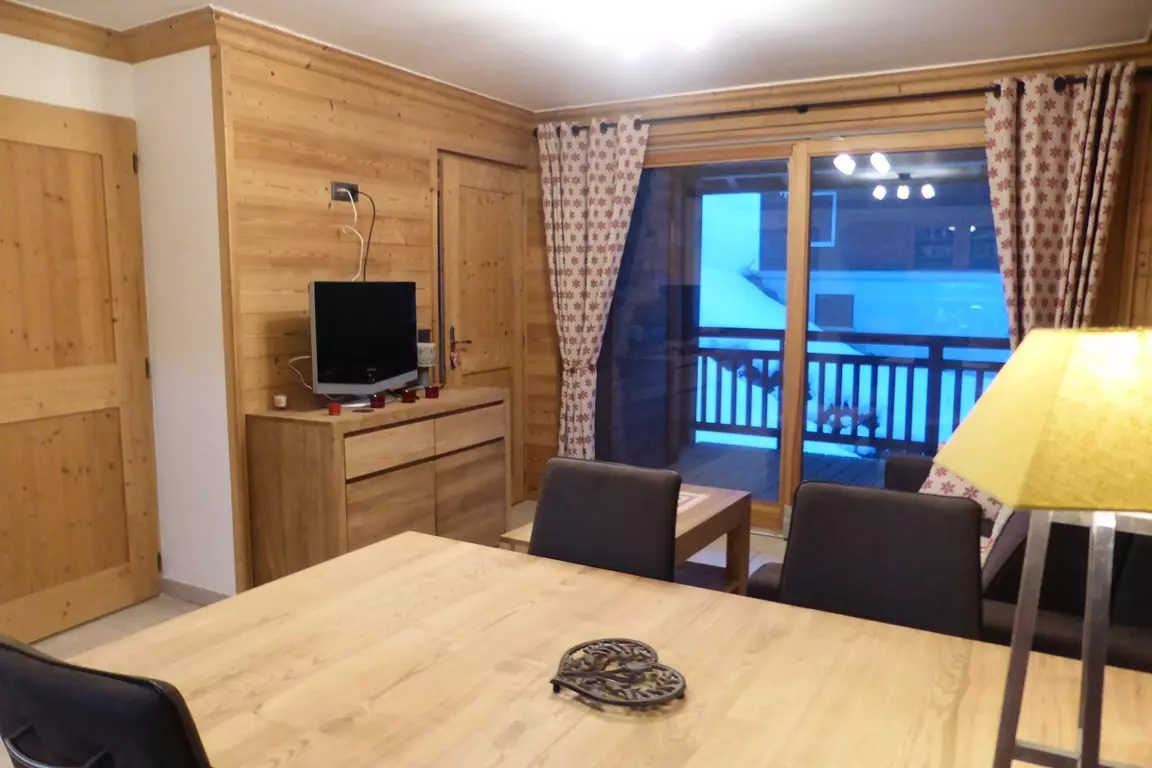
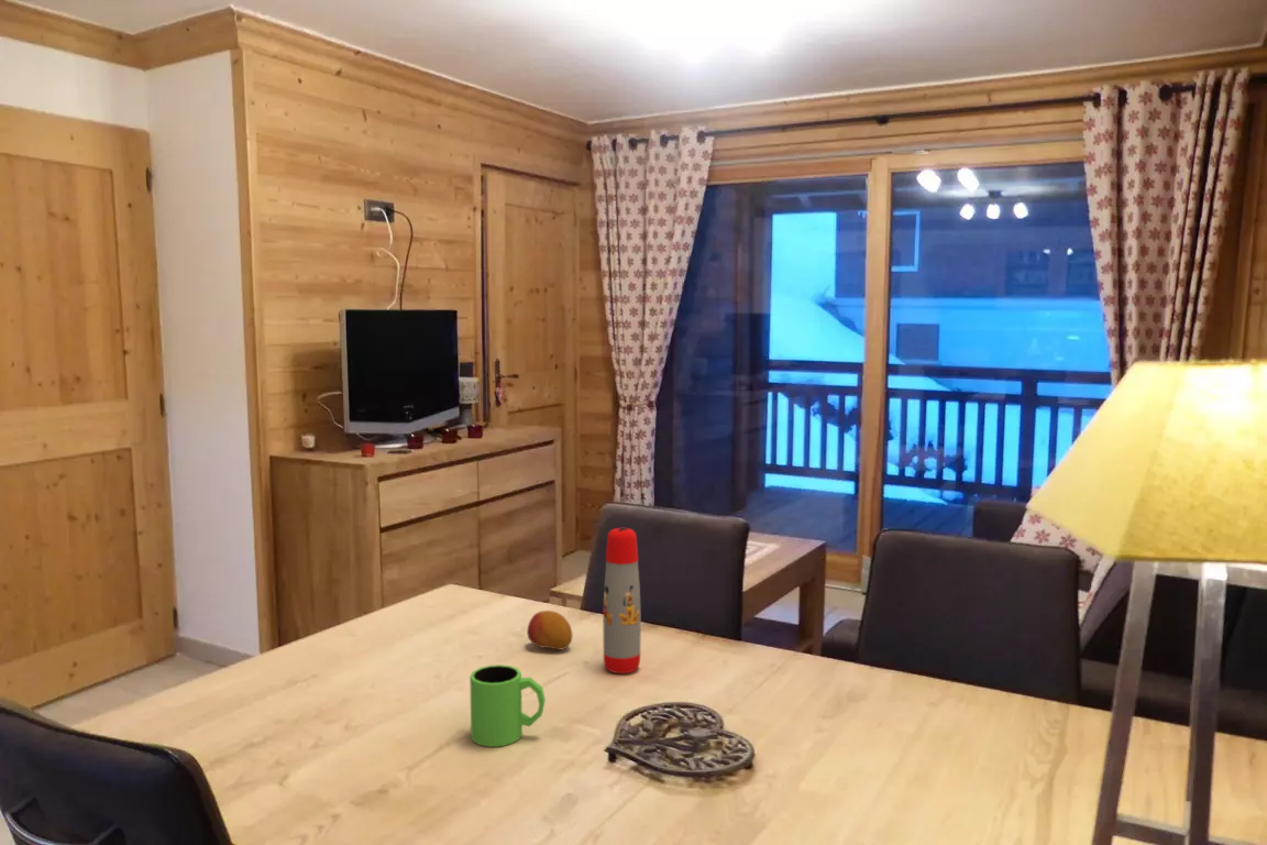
+ fruit [526,610,573,650]
+ water bottle [603,527,642,674]
+ mug [469,663,547,748]
